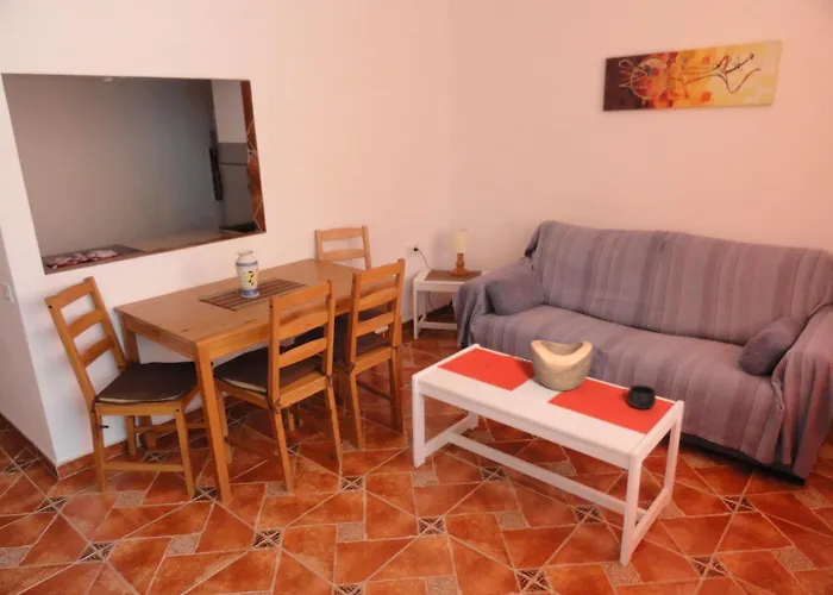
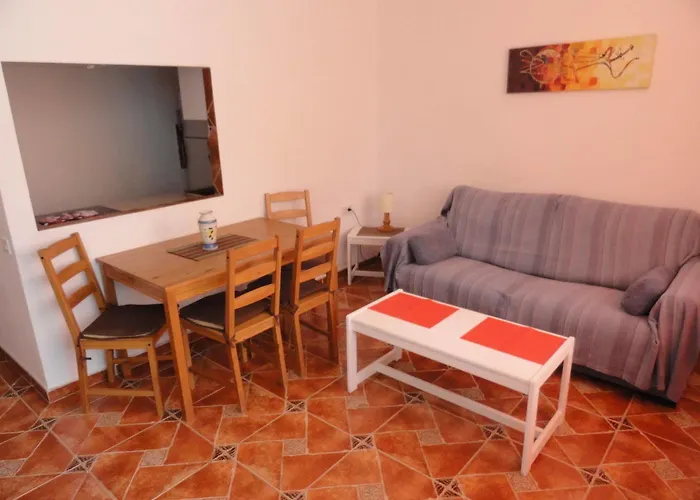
- decorative bowl [530,339,594,392]
- mug [621,383,657,411]
